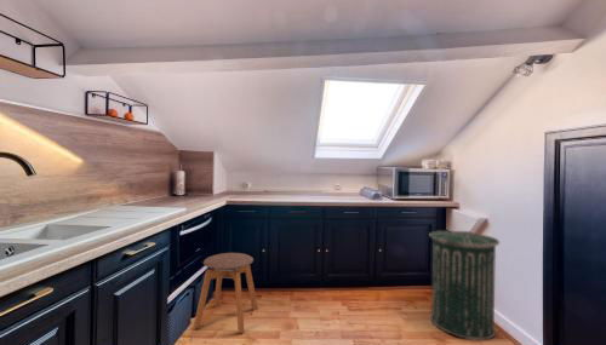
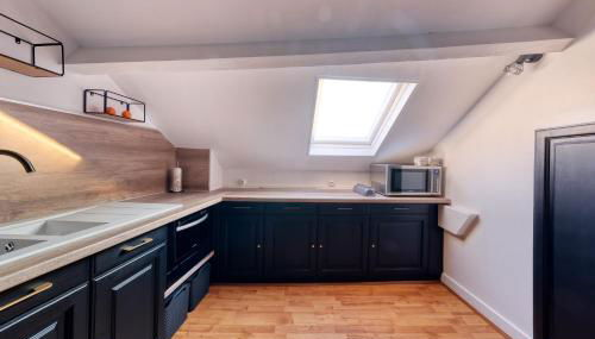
- trash can [429,230,501,341]
- stool [193,252,259,334]
